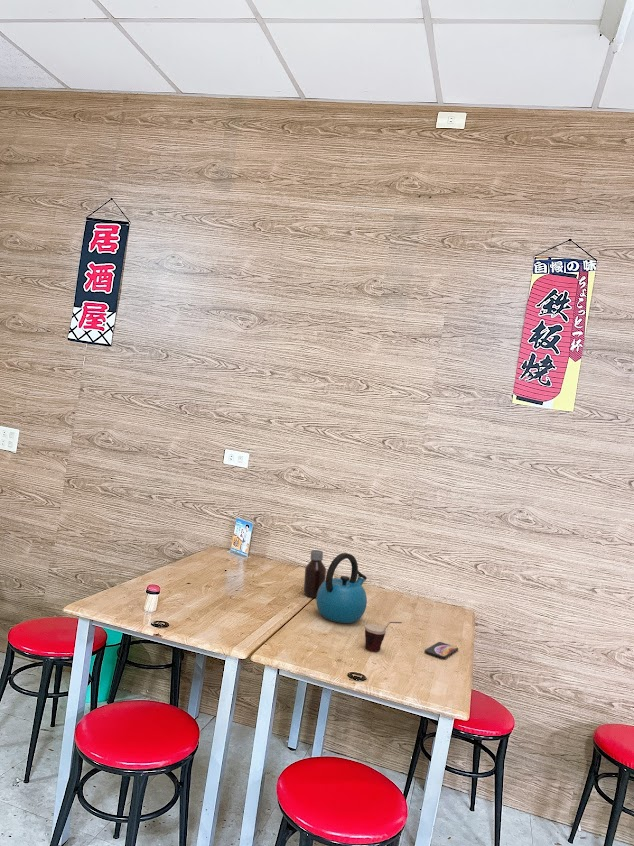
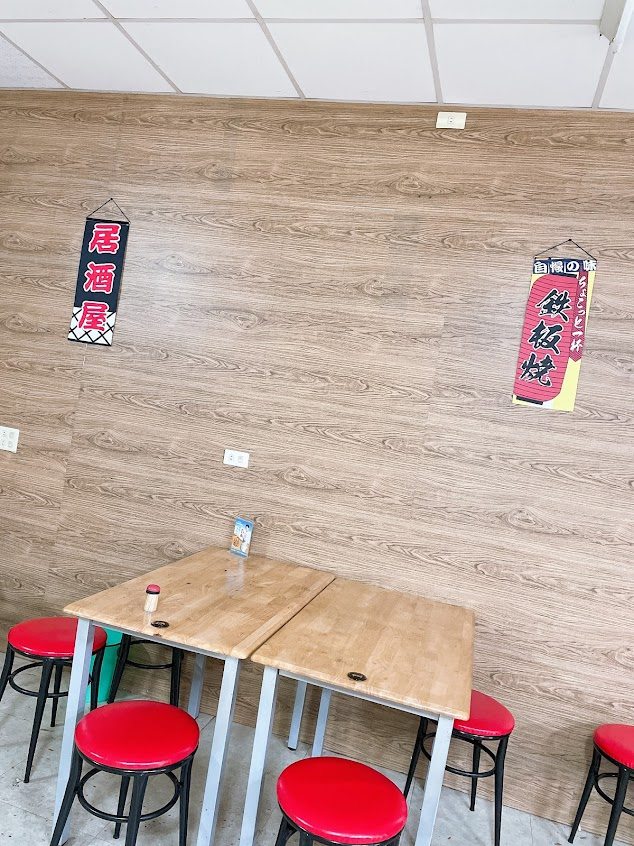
- bottle [303,549,327,598]
- smartphone [424,641,459,659]
- kettle [315,552,368,624]
- cup [364,621,403,652]
